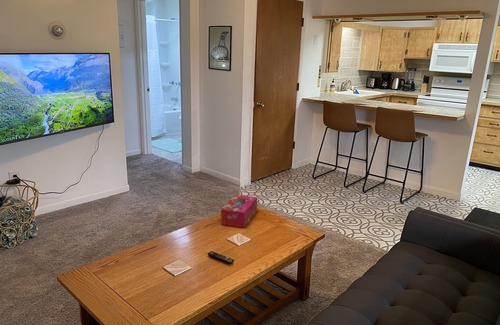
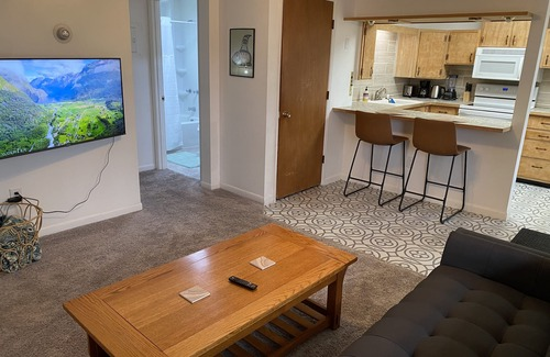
- tissue box [220,193,258,229]
